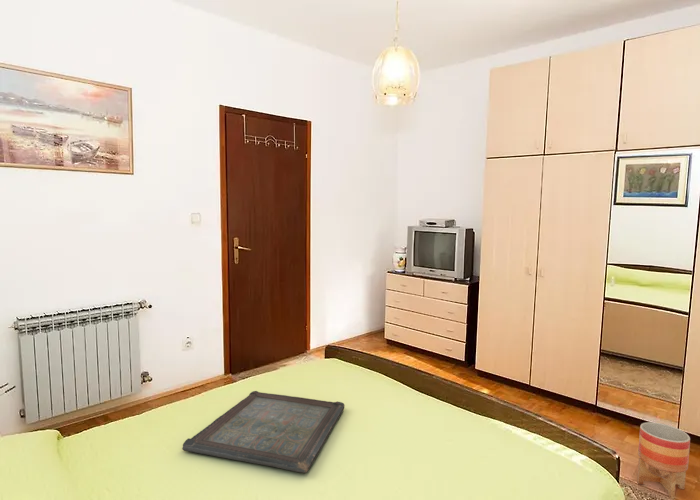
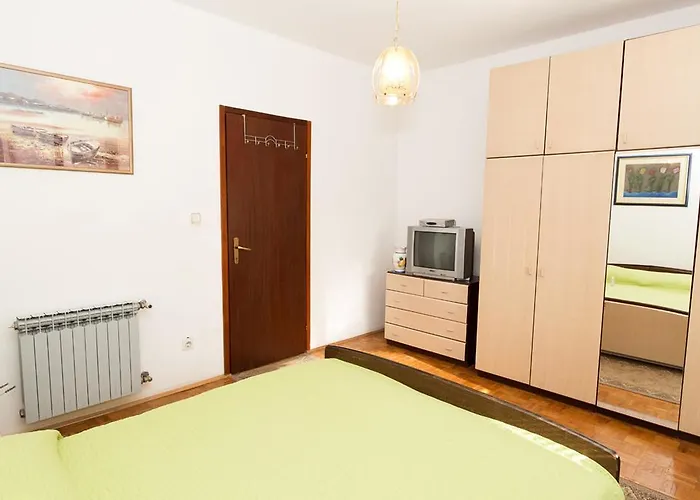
- planter [636,421,691,500]
- serving tray [181,390,345,474]
